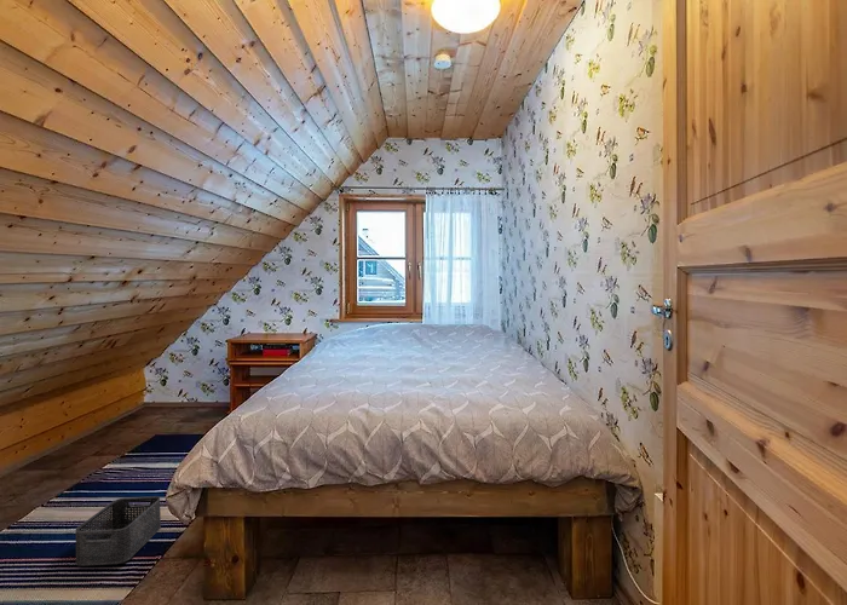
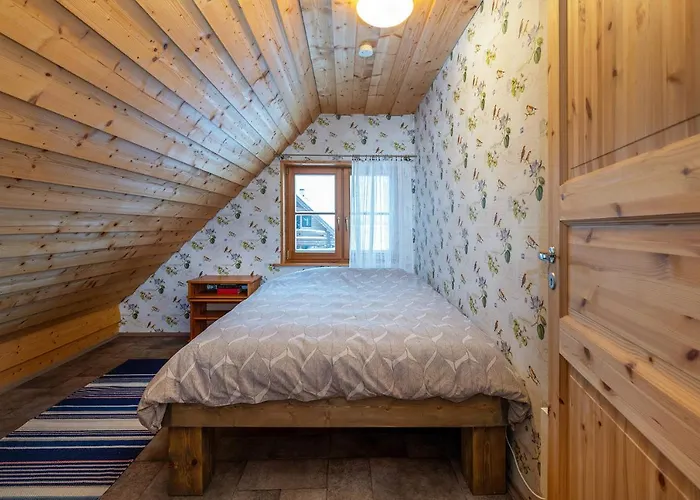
- storage bin [74,495,162,567]
